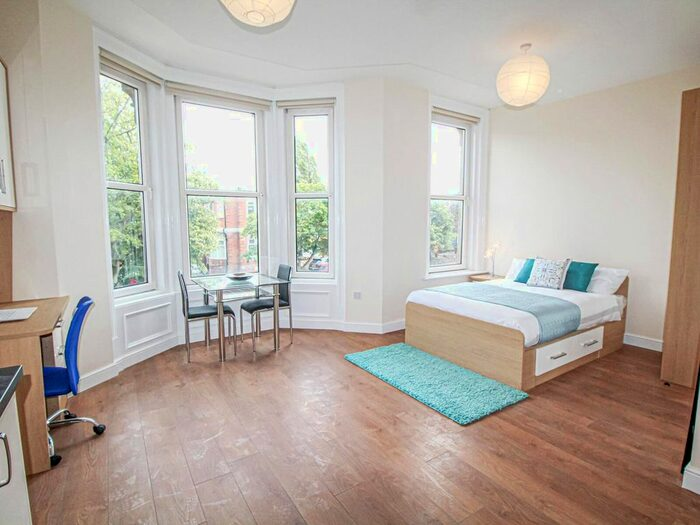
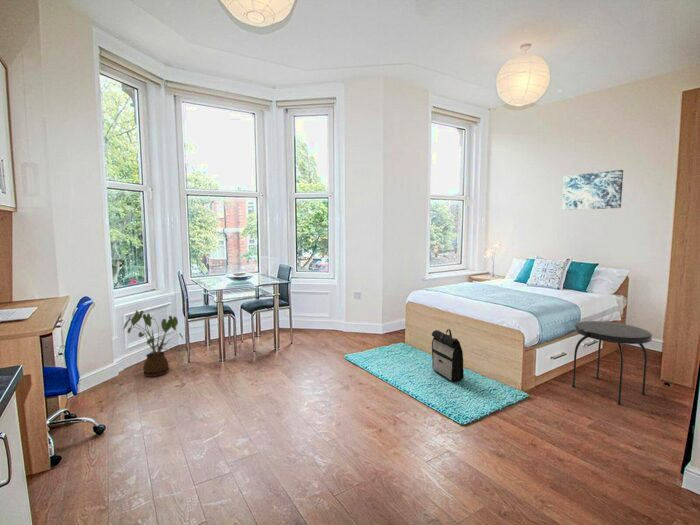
+ backpack [431,328,465,383]
+ side table [571,320,653,406]
+ wall art [561,169,624,211]
+ house plant [122,310,184,378]
